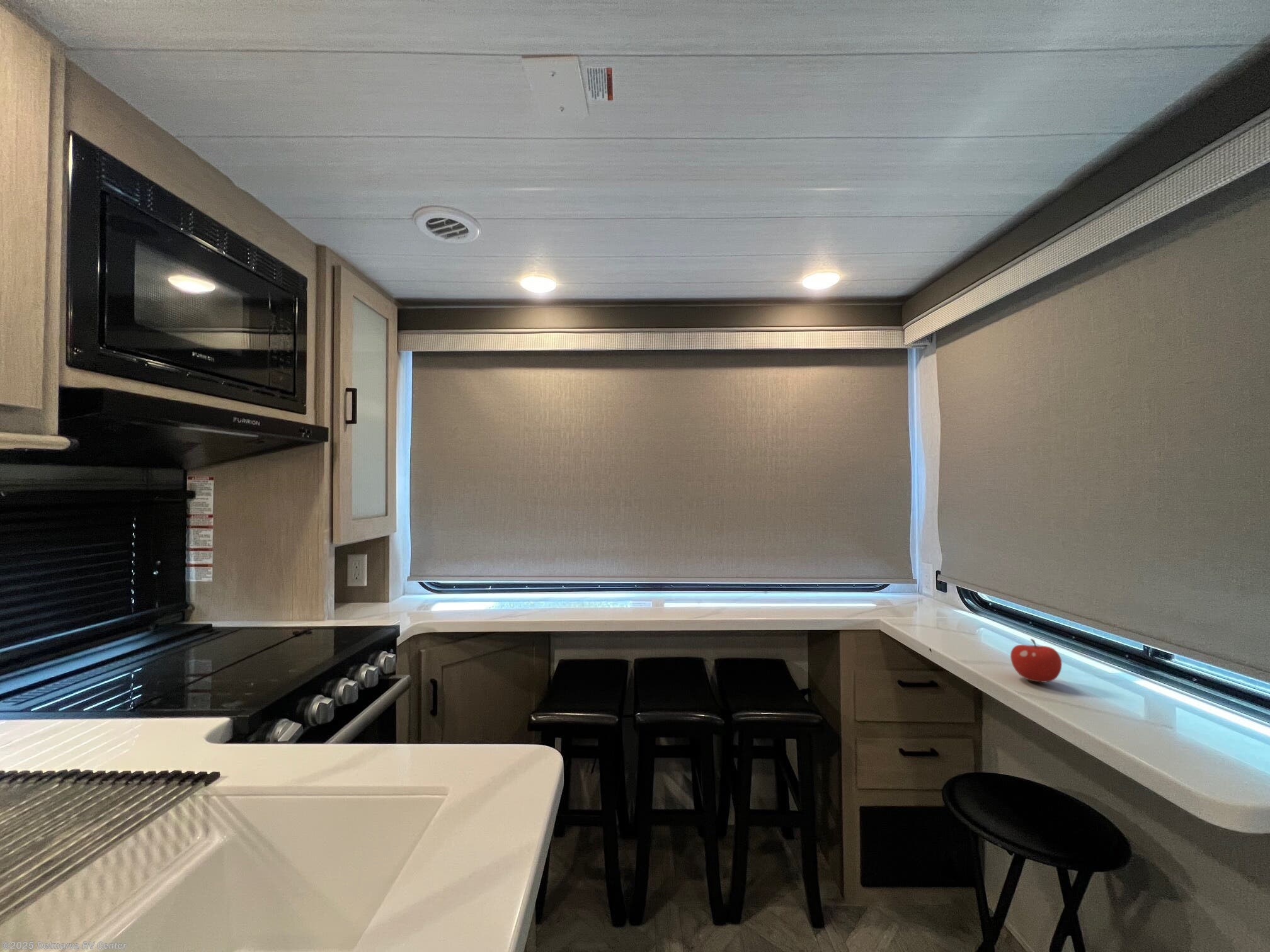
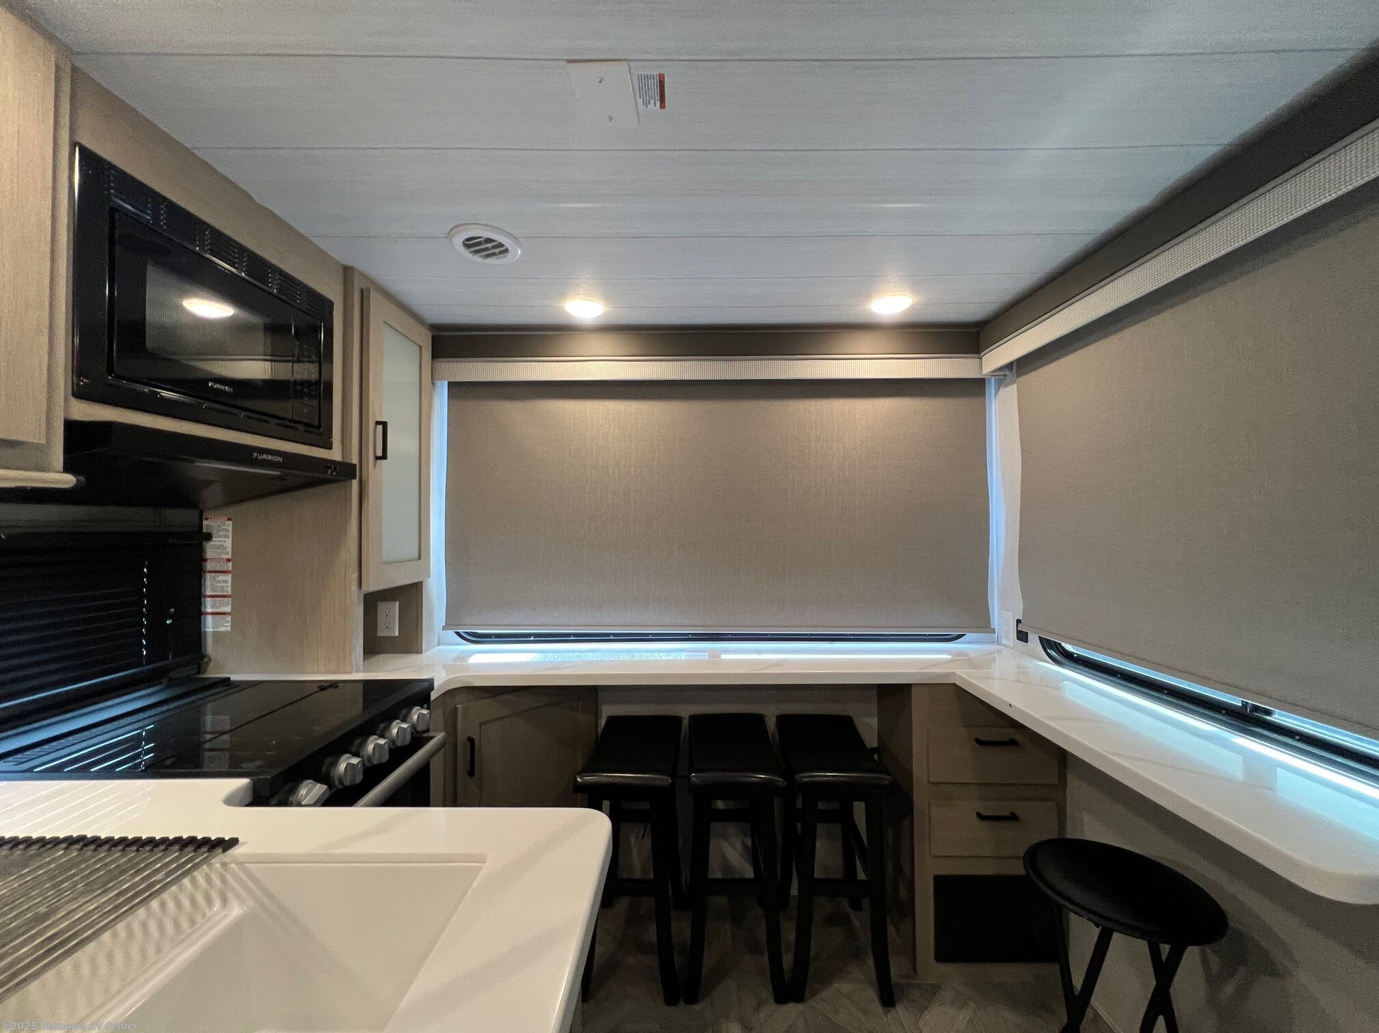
- fruit [1010,638,1063,683]
